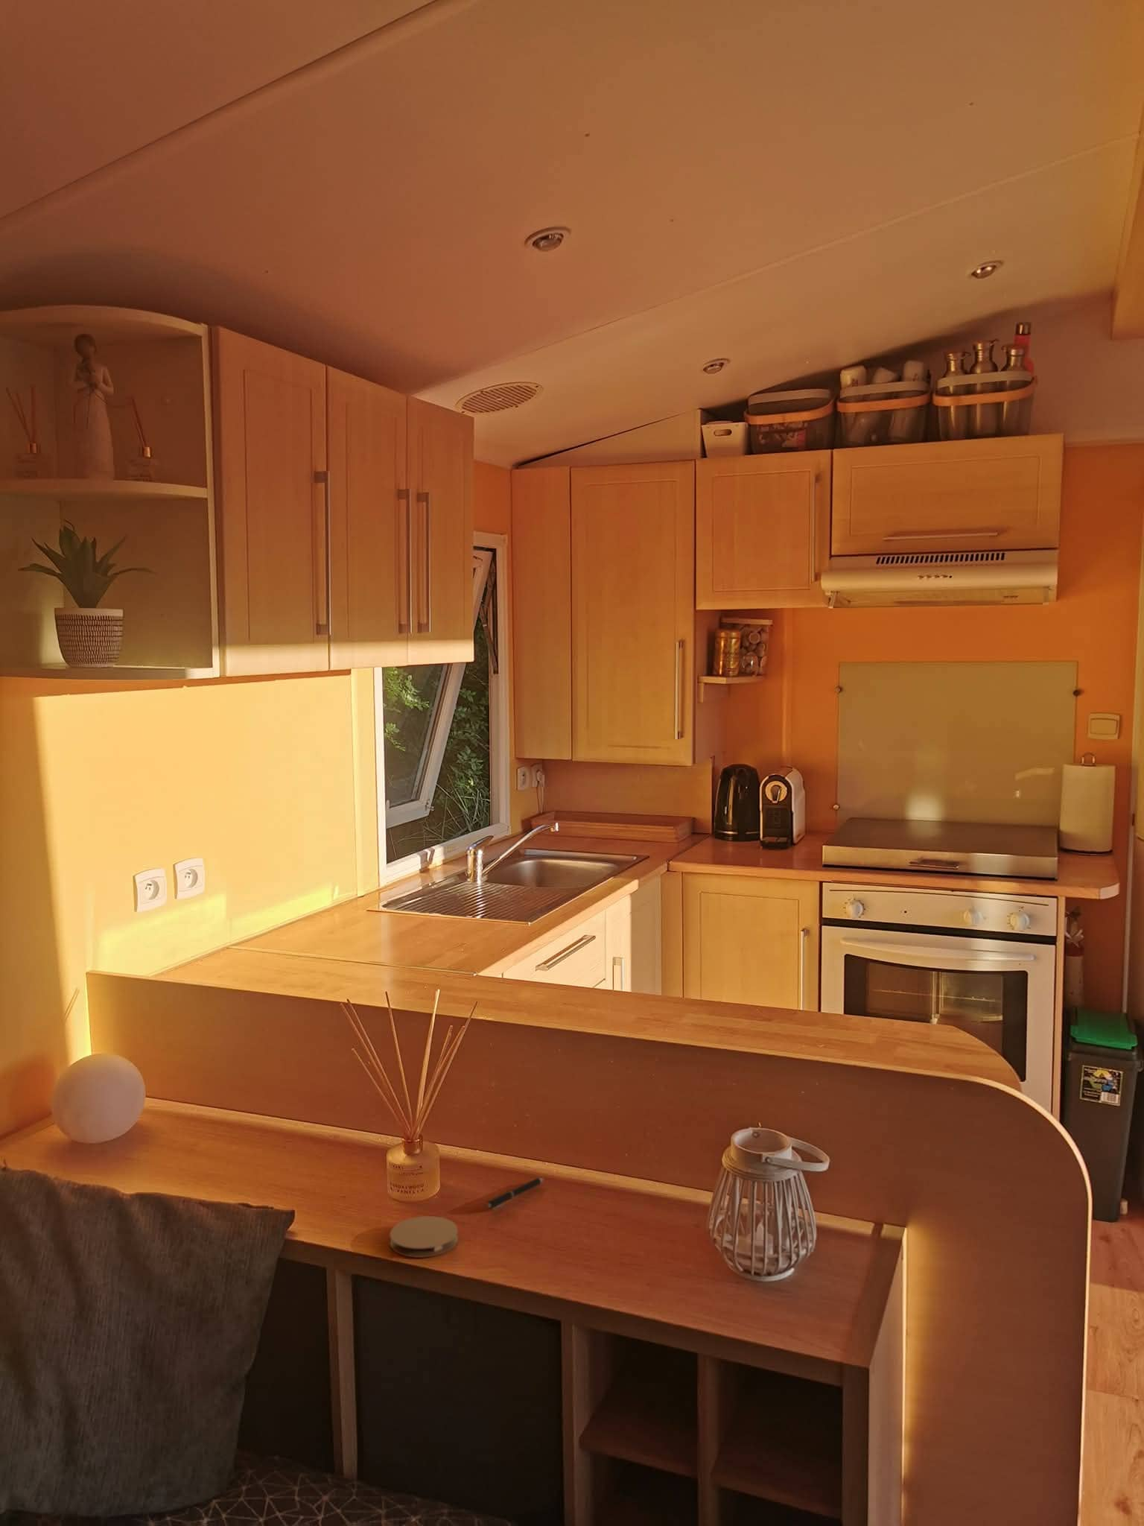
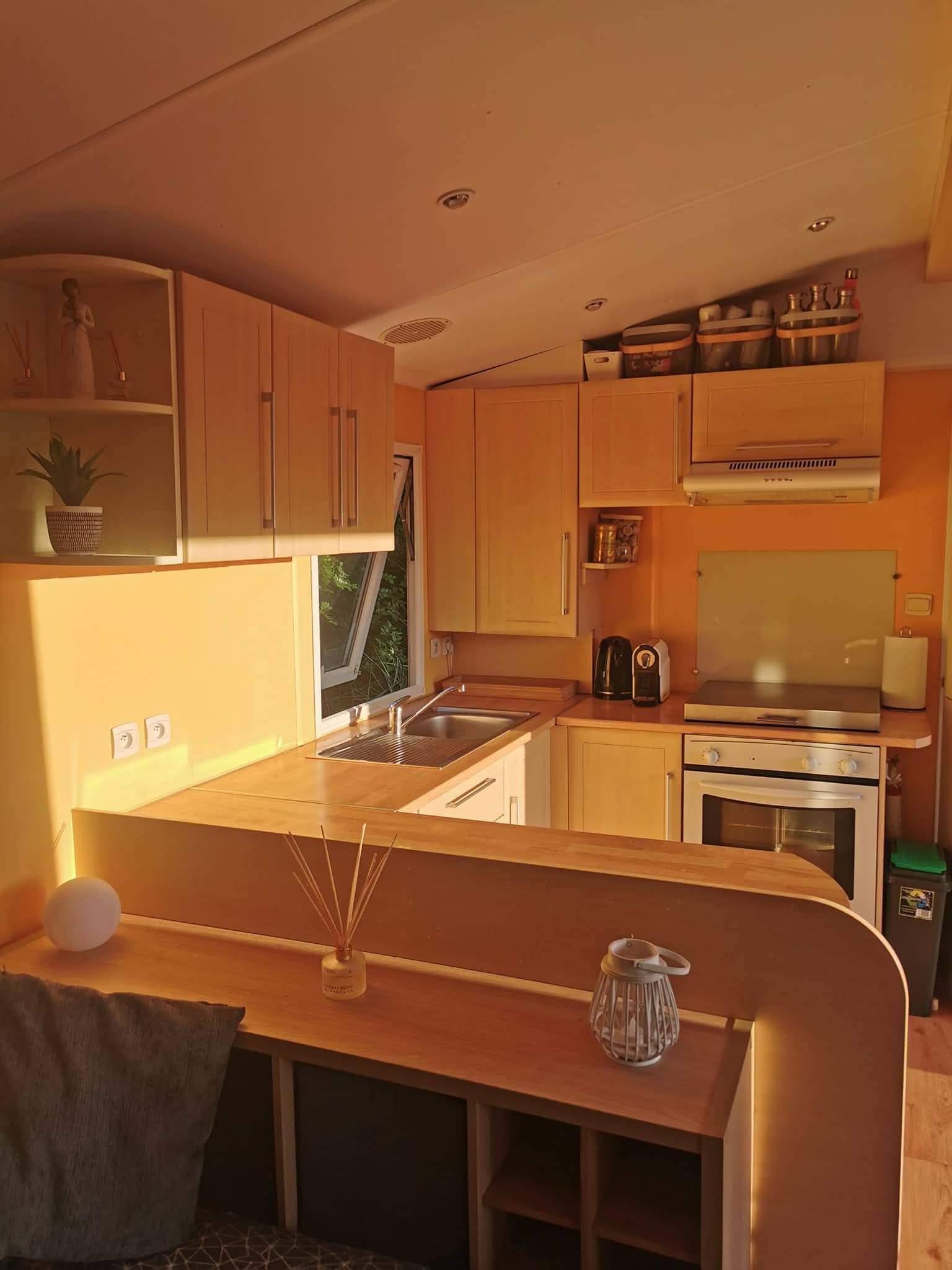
- pen [485,1178,544,1210]
- coaster [389,1215,459,1258]
